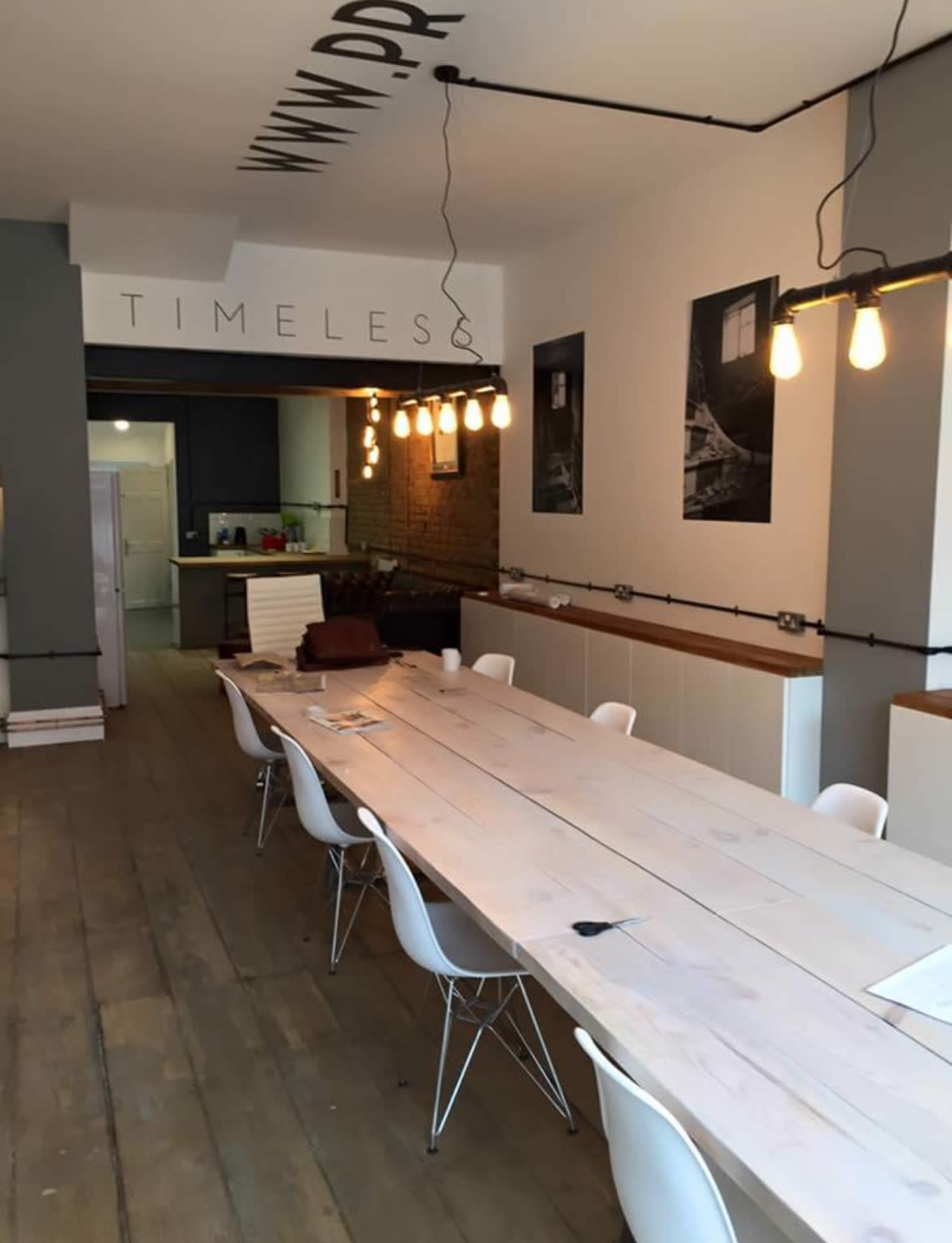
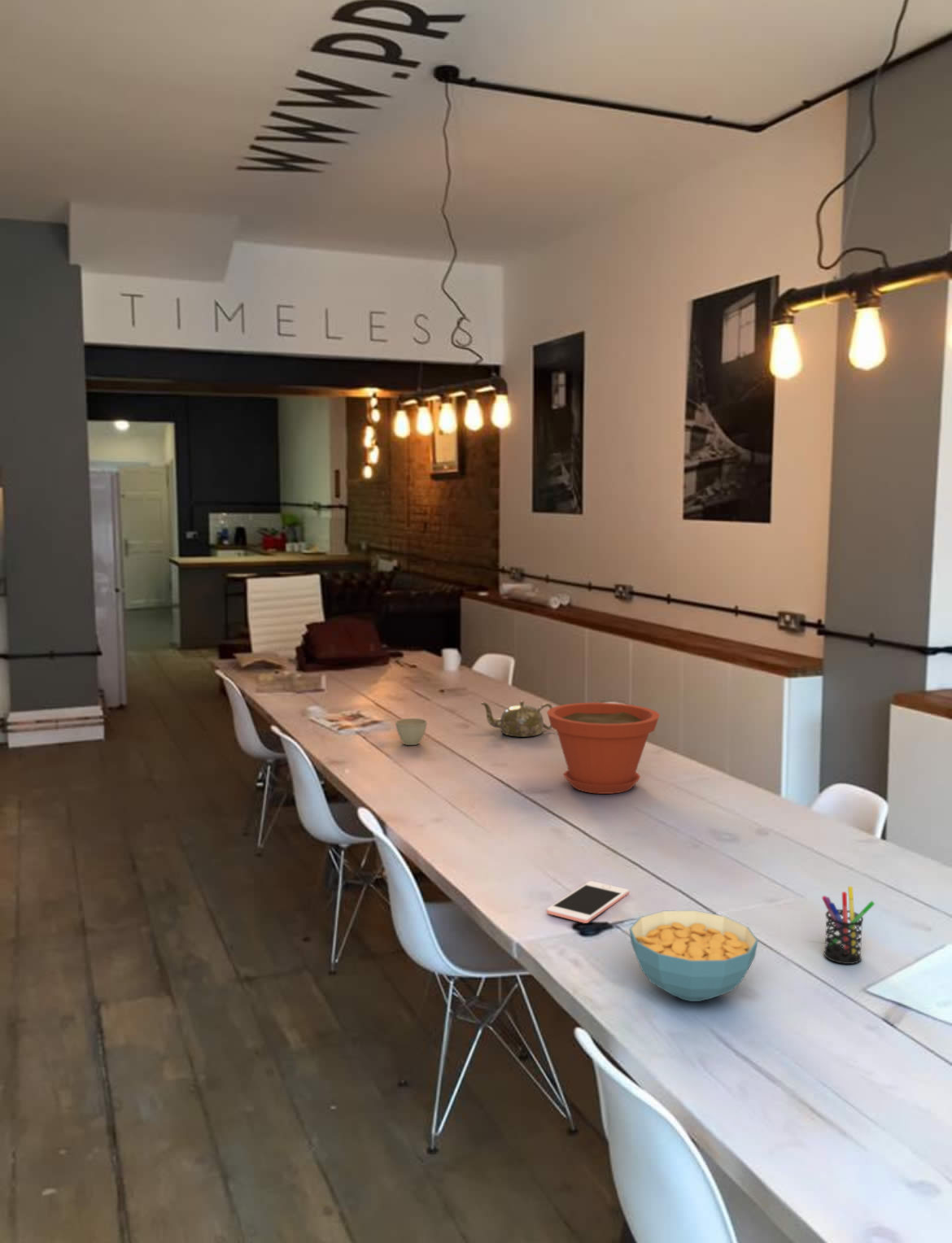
+ cell phone [546,880,630,924]
+ plant pot [546,702,661,795]
+ pen holder [821,886,876,965]
+ flower pot [395,717,428,746]
+ teapot [480,700,553,738]
+ cereal bowl [629,909,759,1002]
